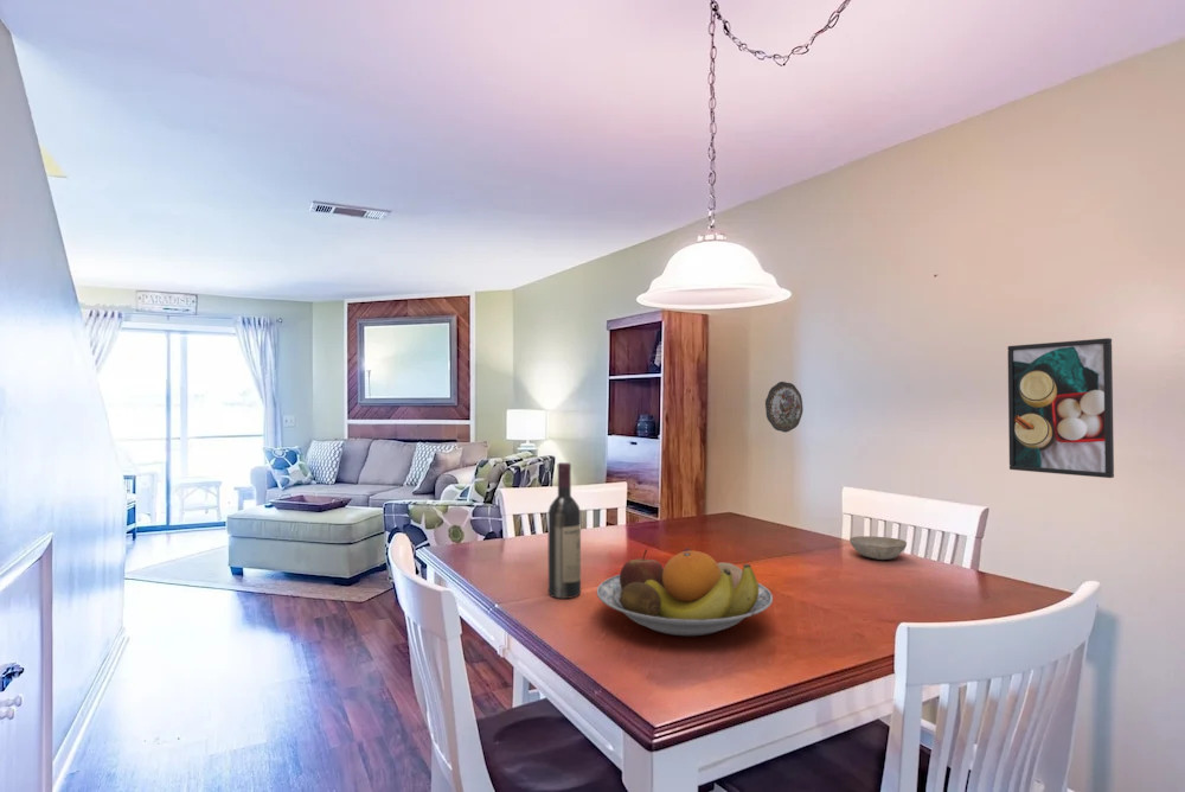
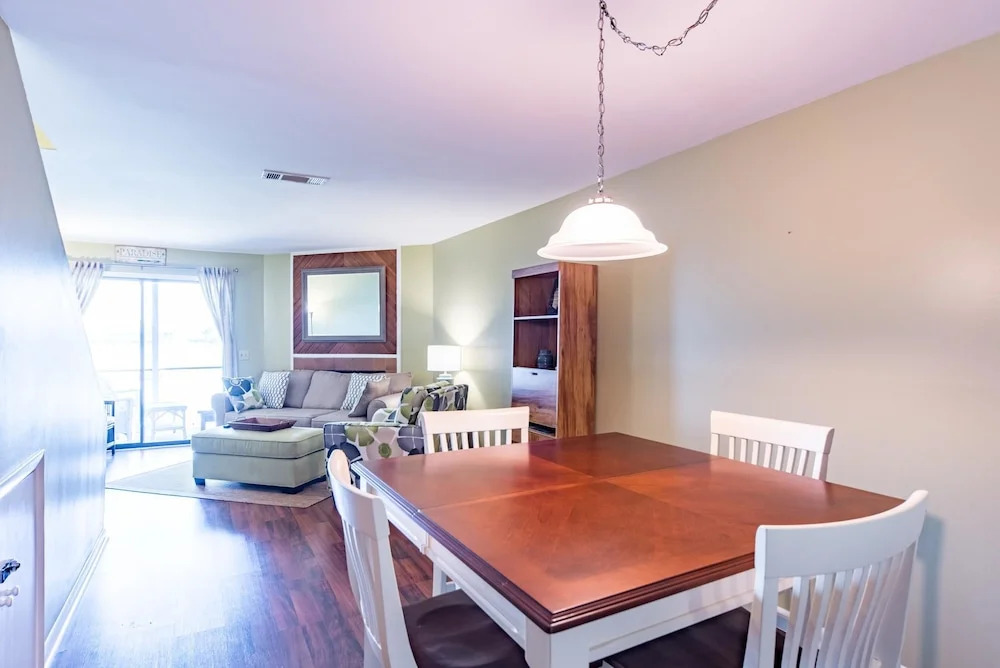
- wine bottle [546,461,582,600]
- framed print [1007,337,1115,479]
- decorative plate [764,381,803,433]
- fruit bowl [596,547,774,637]
- bowl [848,535,908,561]
